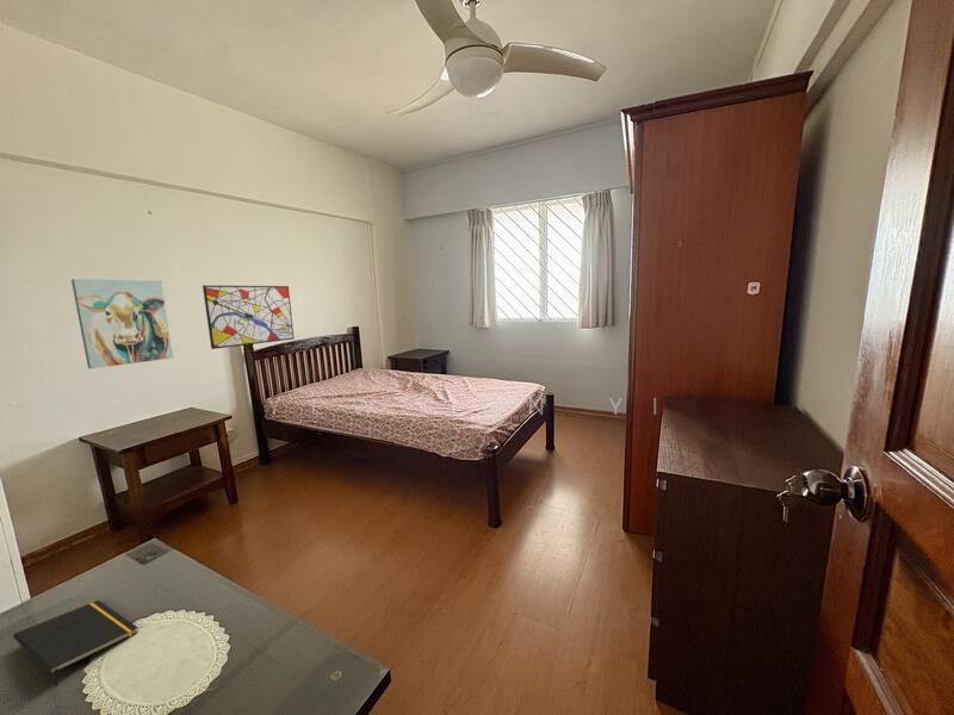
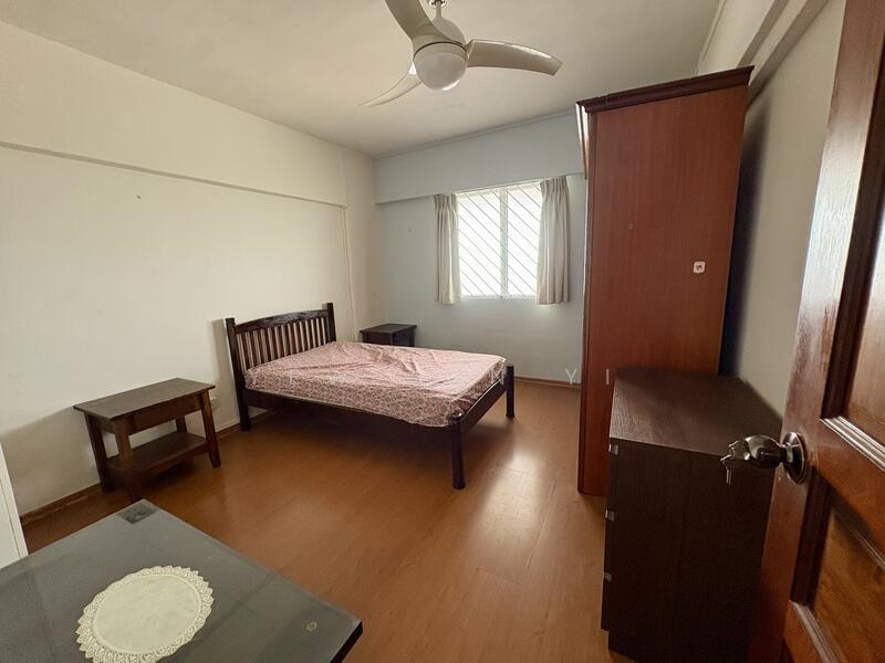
- wall art [202,285,295,350]
- wall art [70,278,174,369]
- notepad [12,599,140,688]
